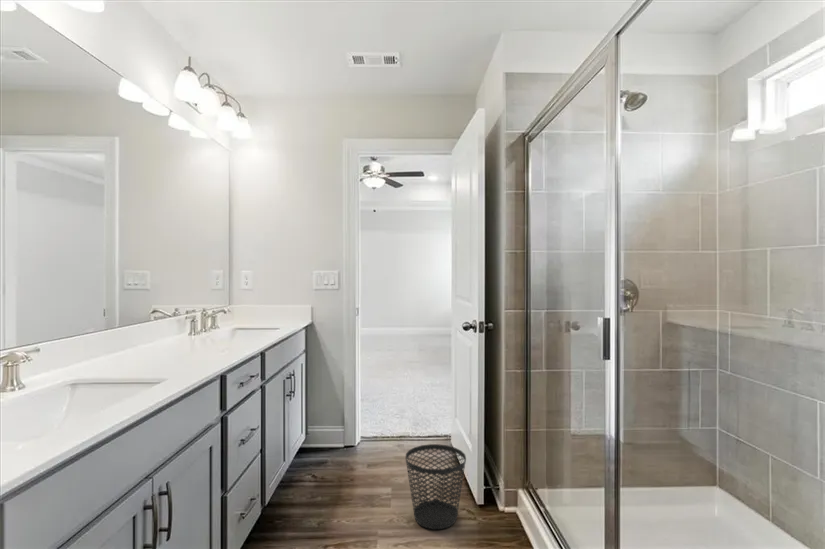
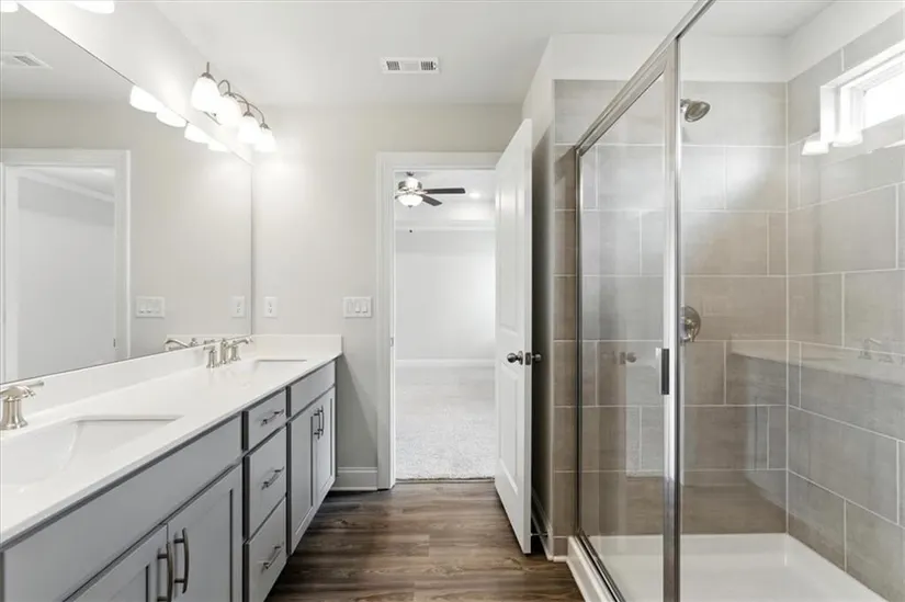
- wastebasket [405,443,467,530]
